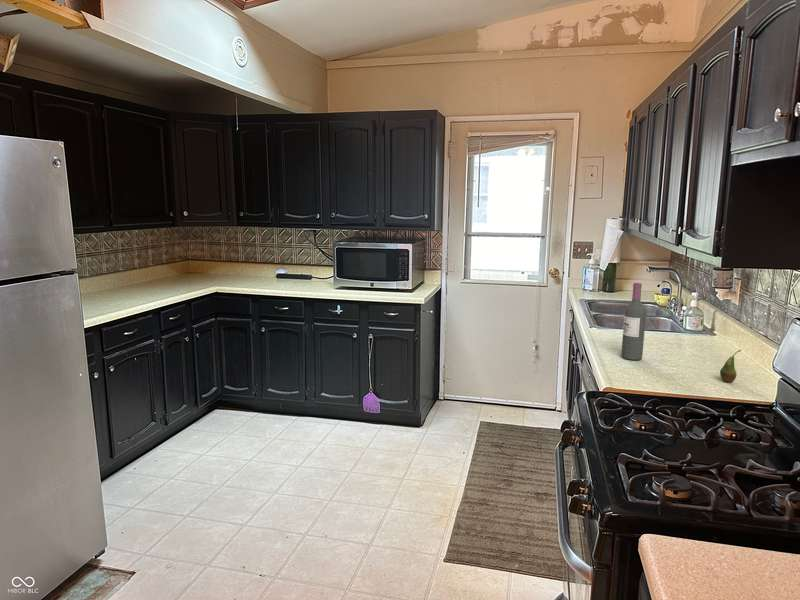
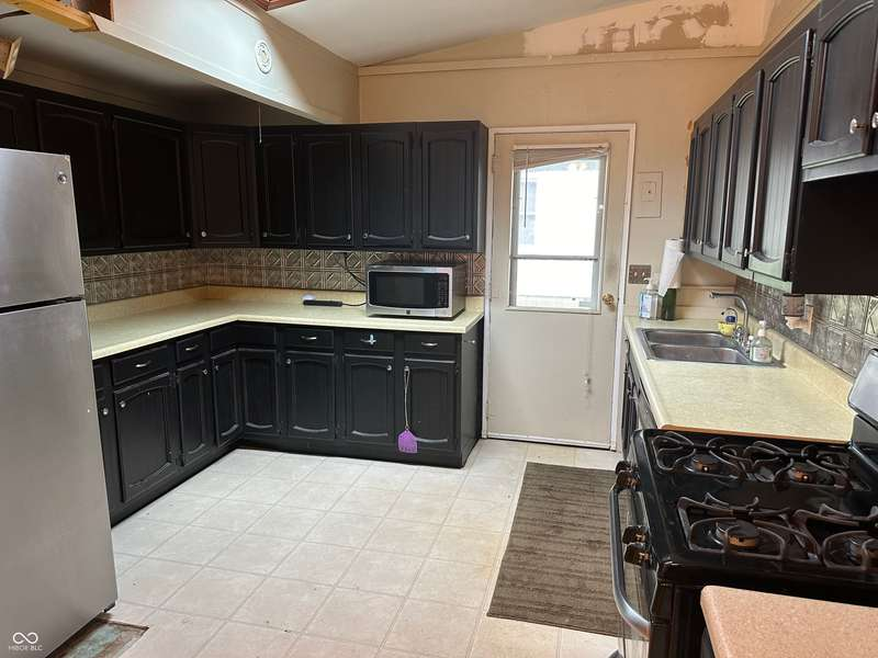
- wine bottle [620,282,647,361]
- fruit [719,349,742,383]
